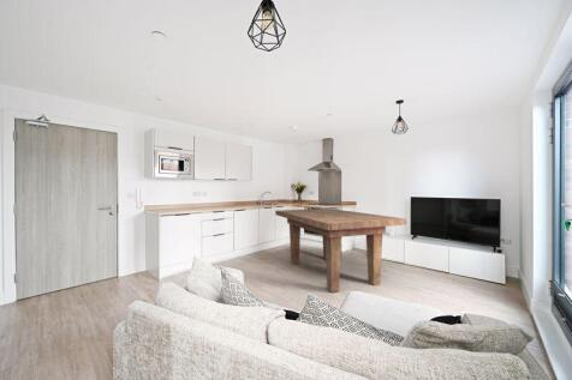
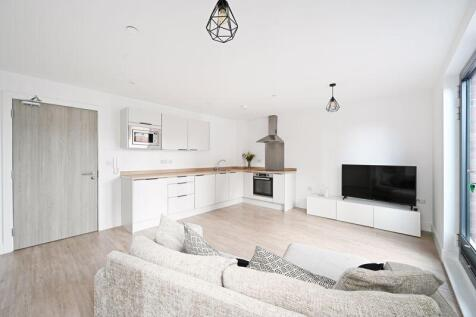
- dining table [274,207,407,294]
